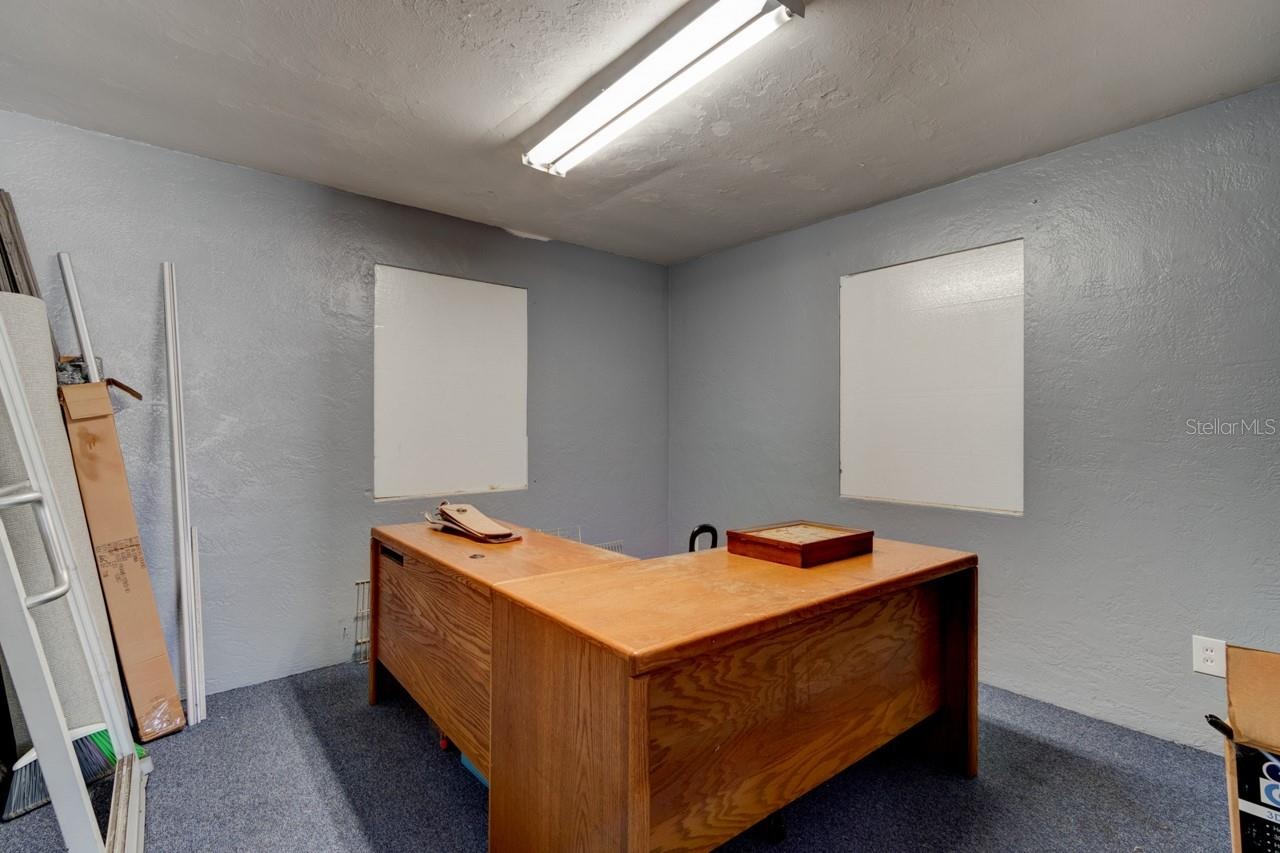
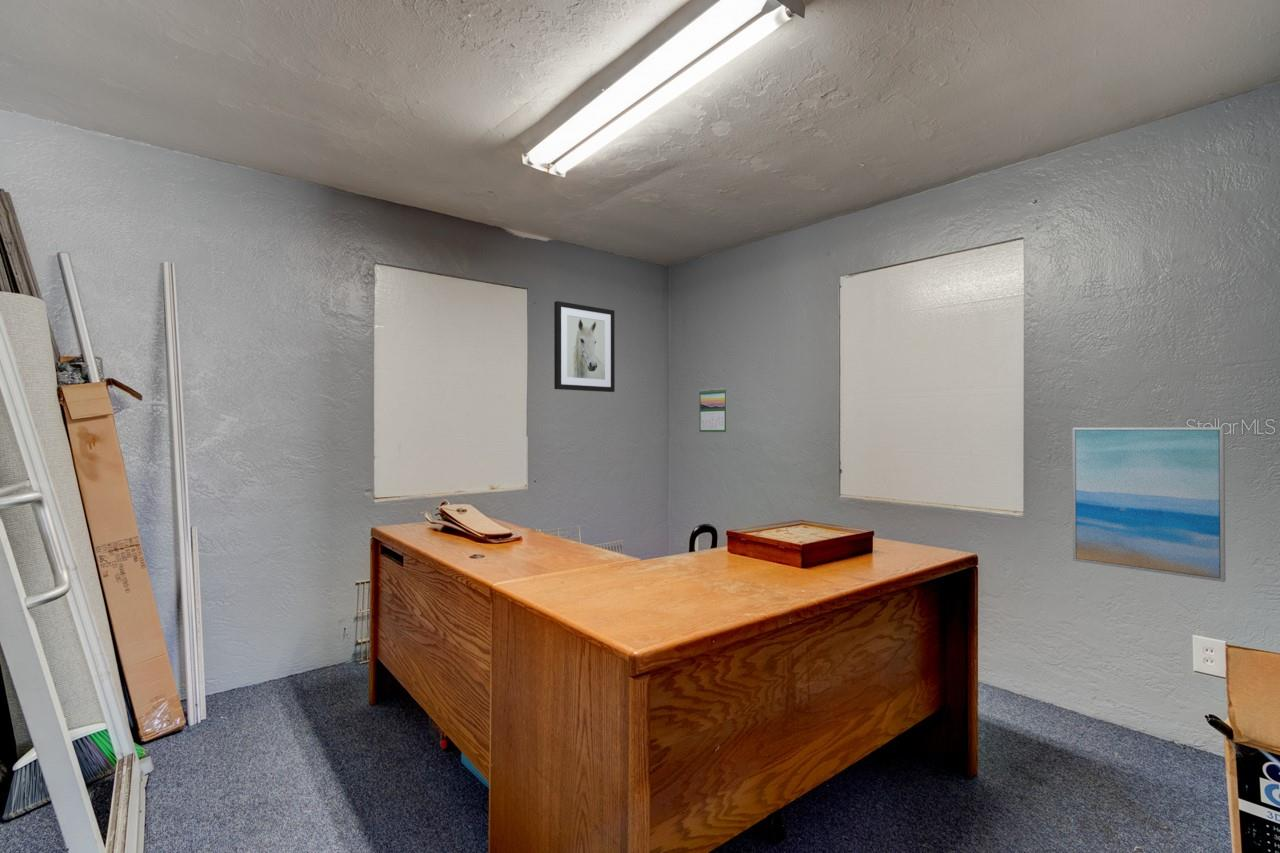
+ calendar [699,387,728,433]
+ wall art [553,300,616,393]
+ wall art [1071,426,1227,583]
